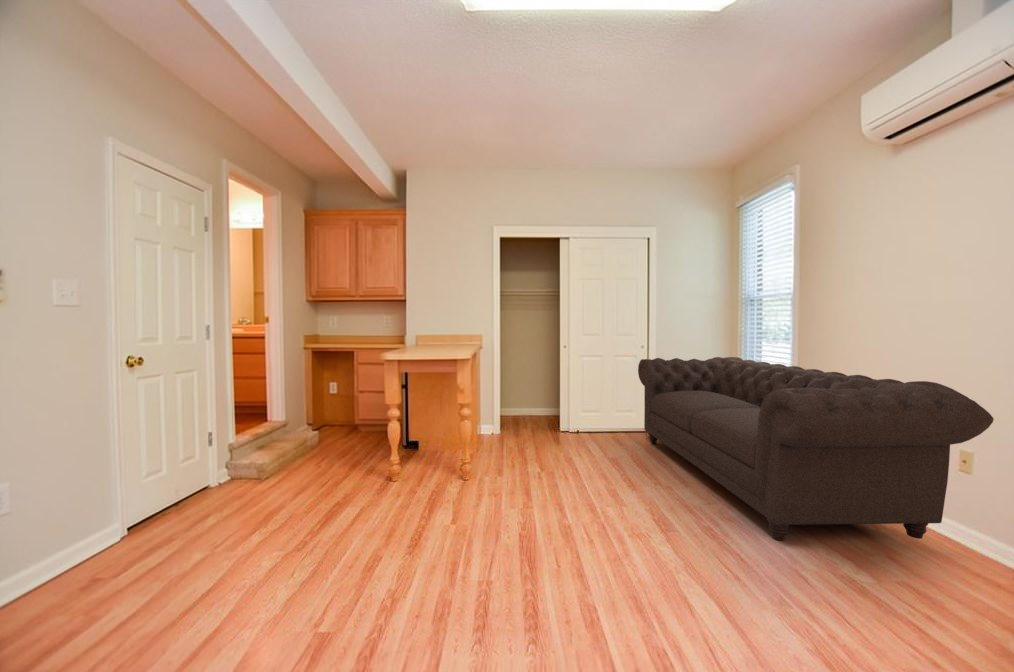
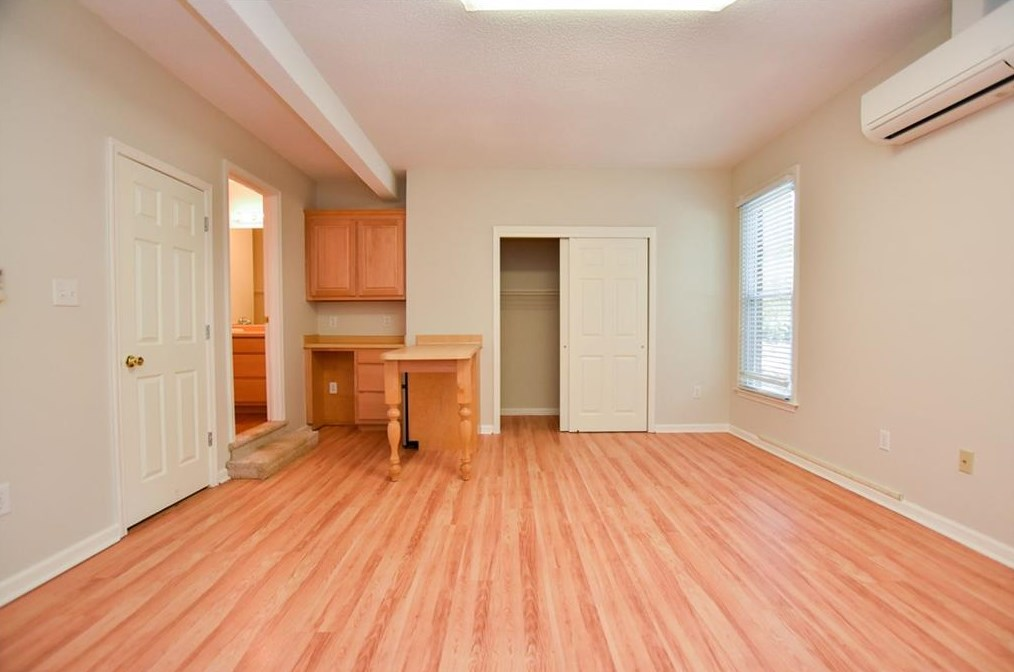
- sofa [637,356,995,542]
